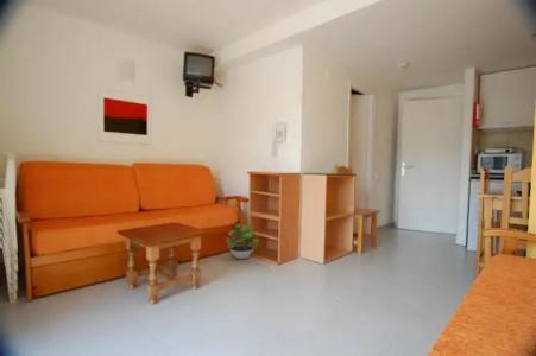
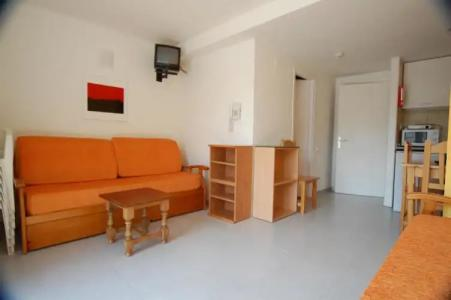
- potted plant [225,223,260,260]
